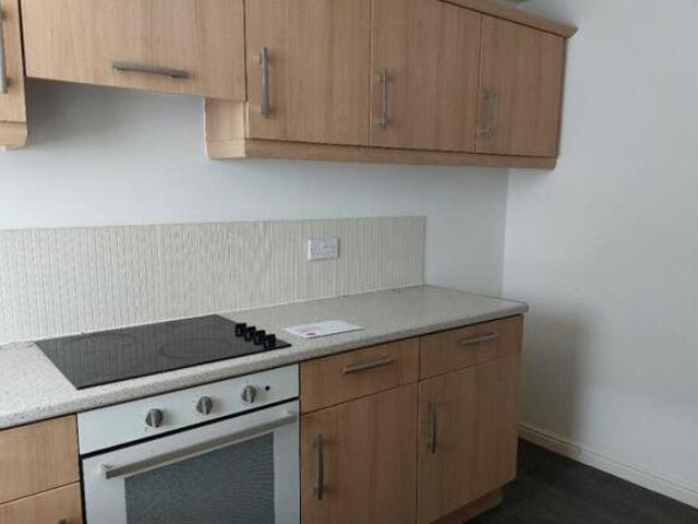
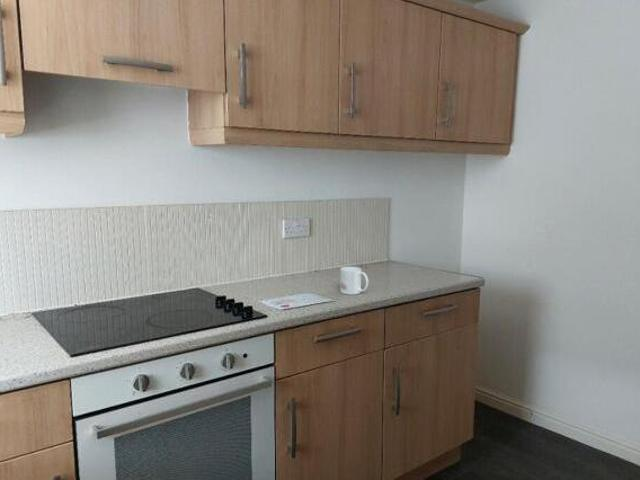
+ mug [339,266,370,296]
